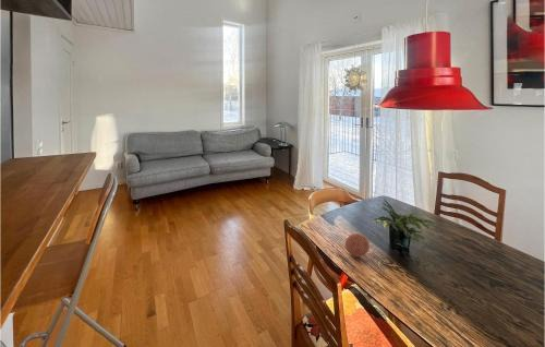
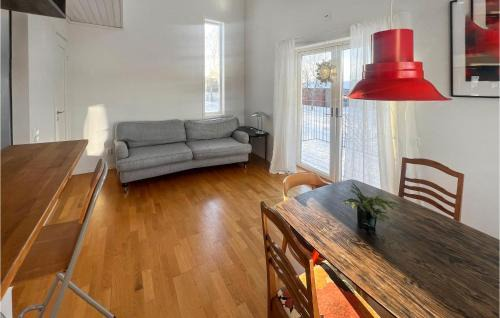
- decorative ball [344,232,371,259]
